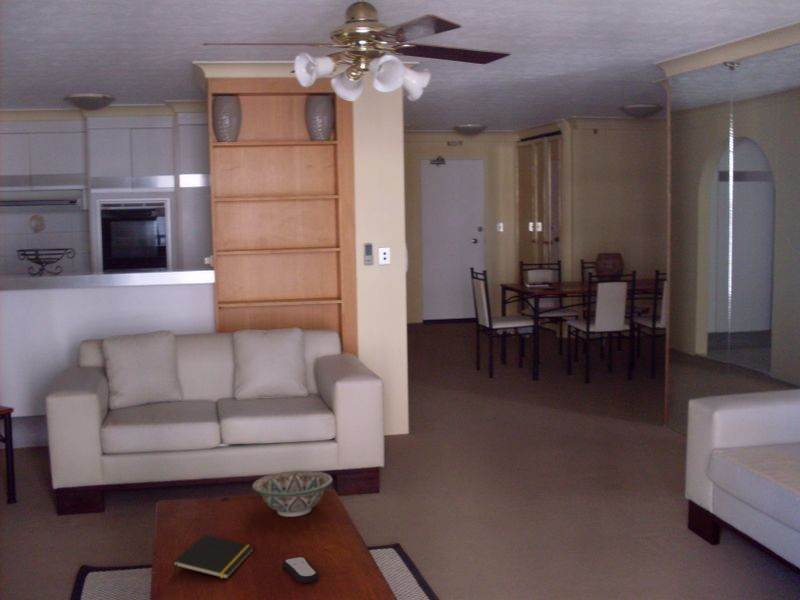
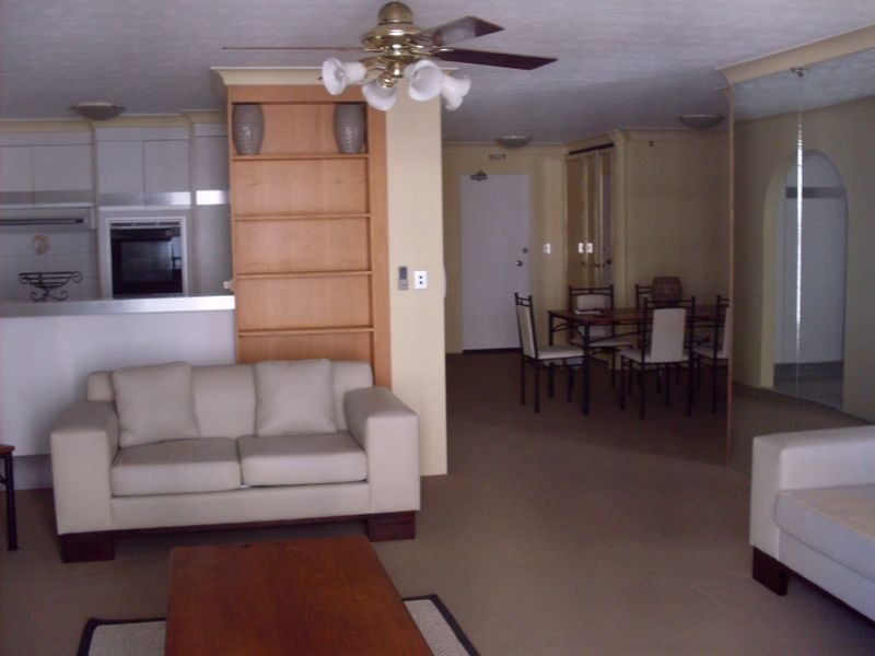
- remote control [282,556,320,584]
- notepad [172,533,255,580]
- decorative bowl [251,470,334,518]
